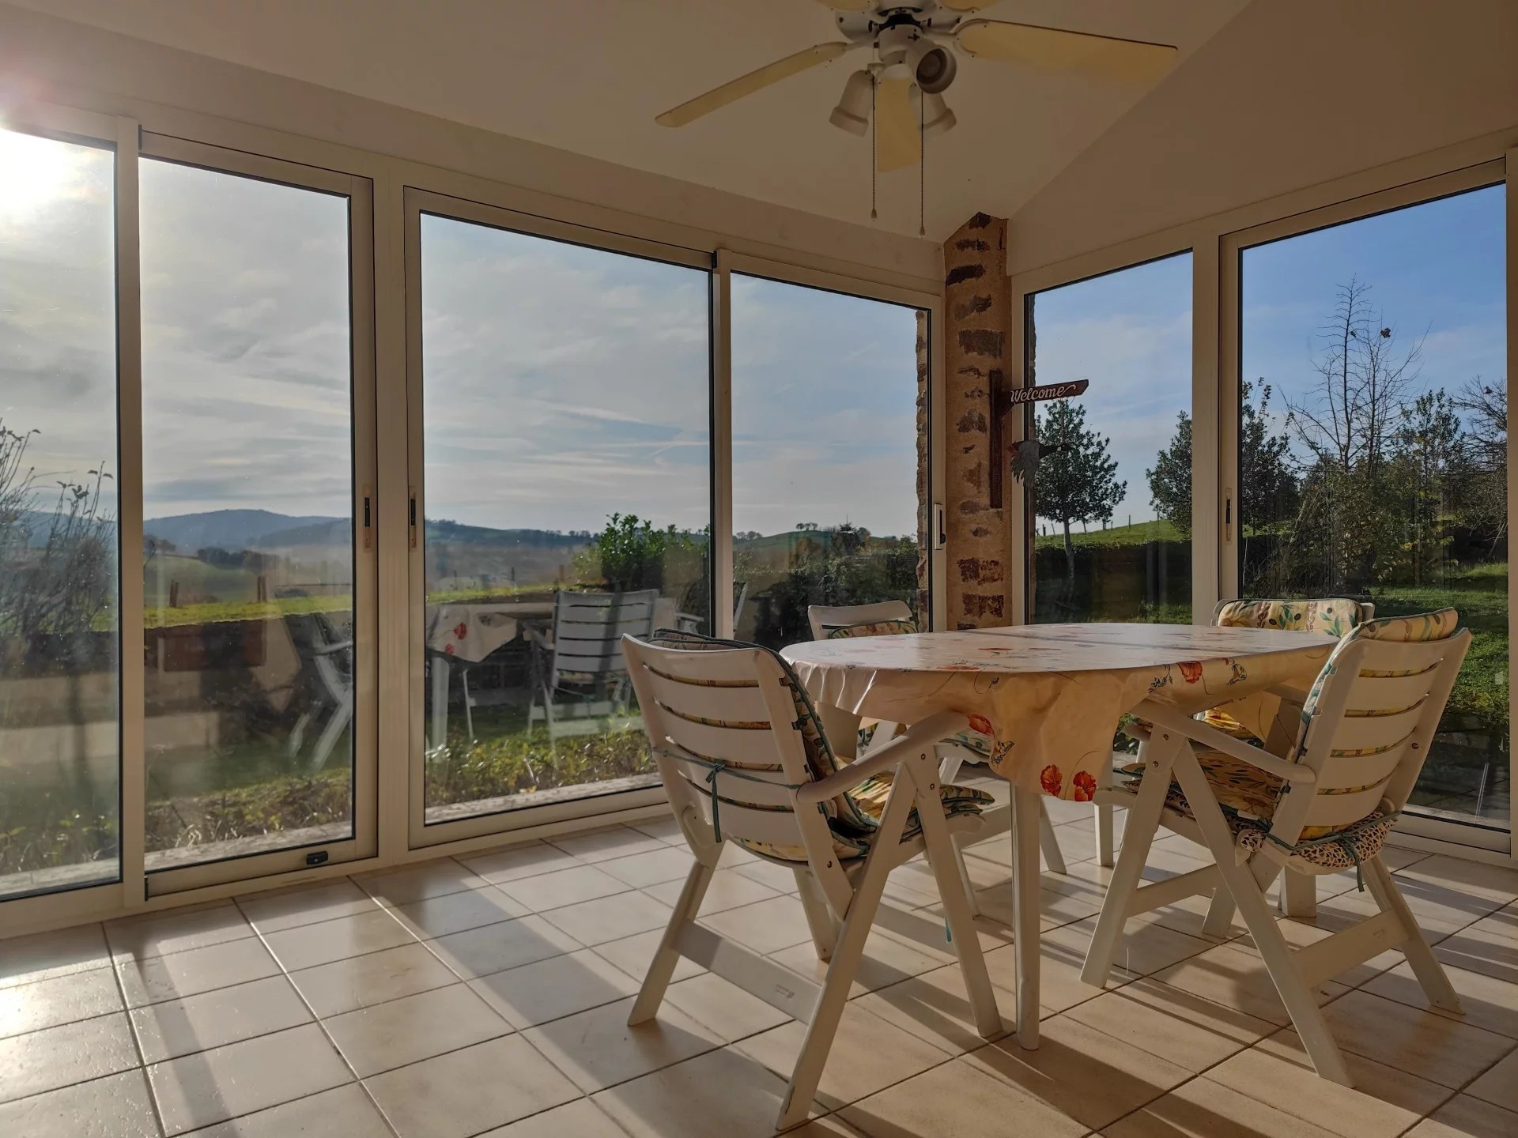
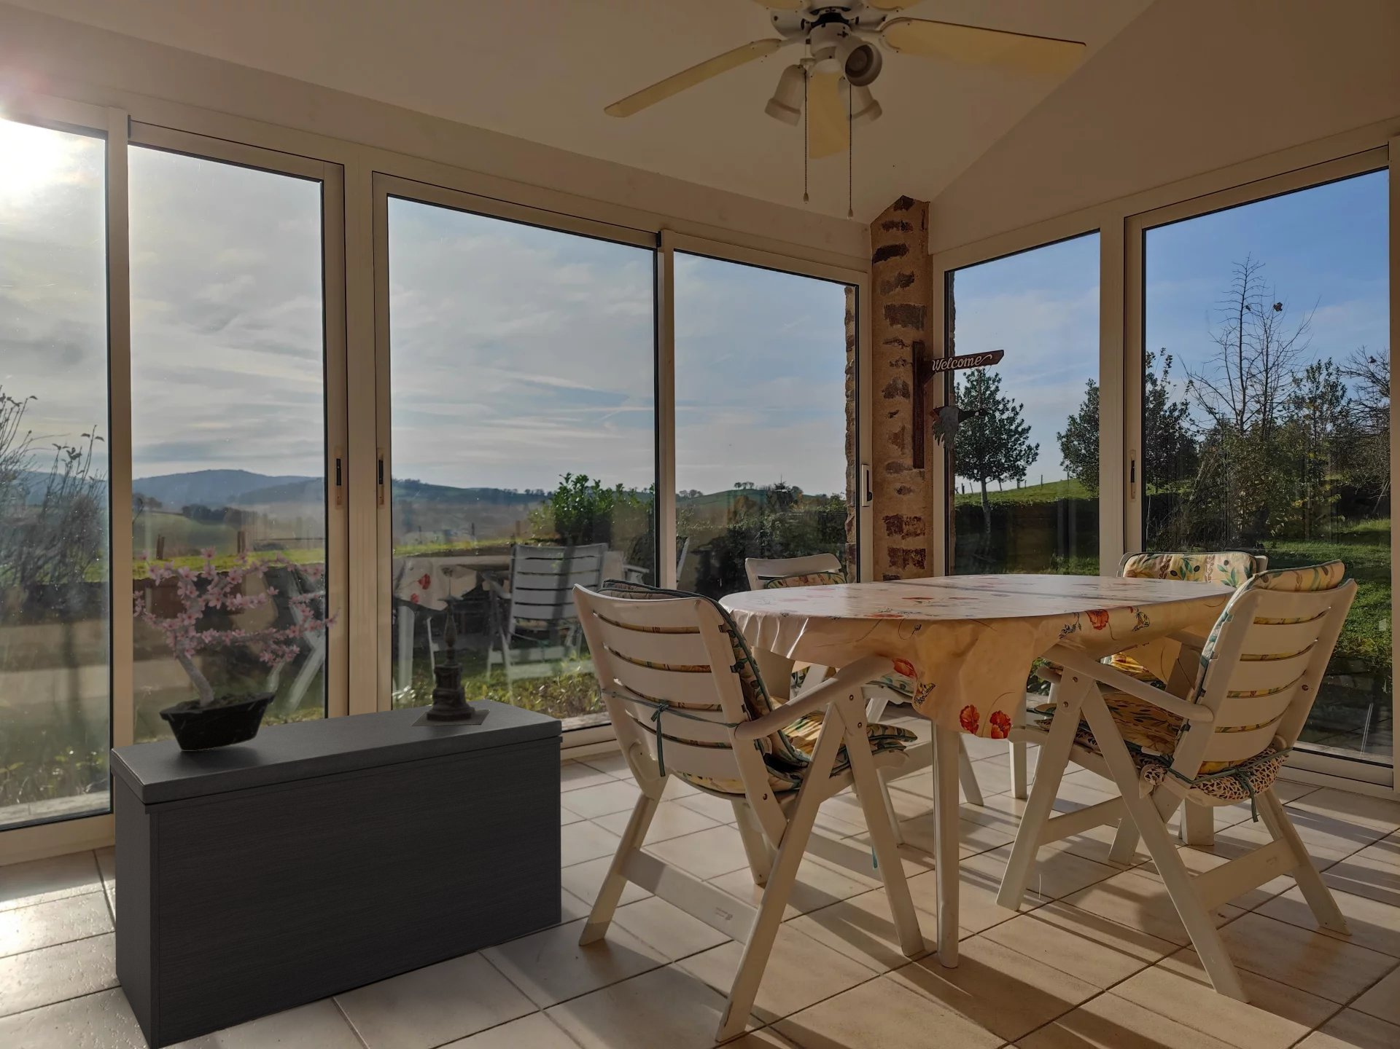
+ potted plant [131,545,343,751]
+ candle holder [411,576,491,726]
+ bench [109,699,563,1049]
